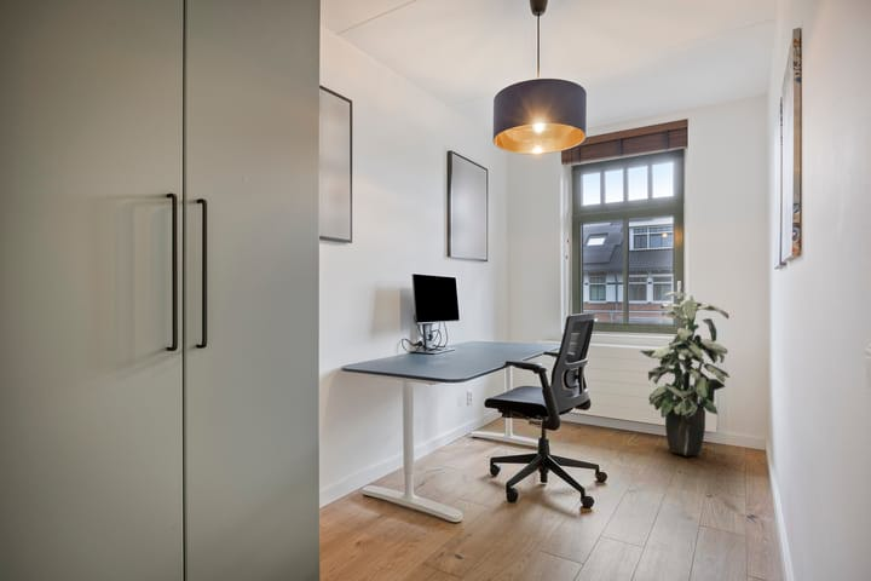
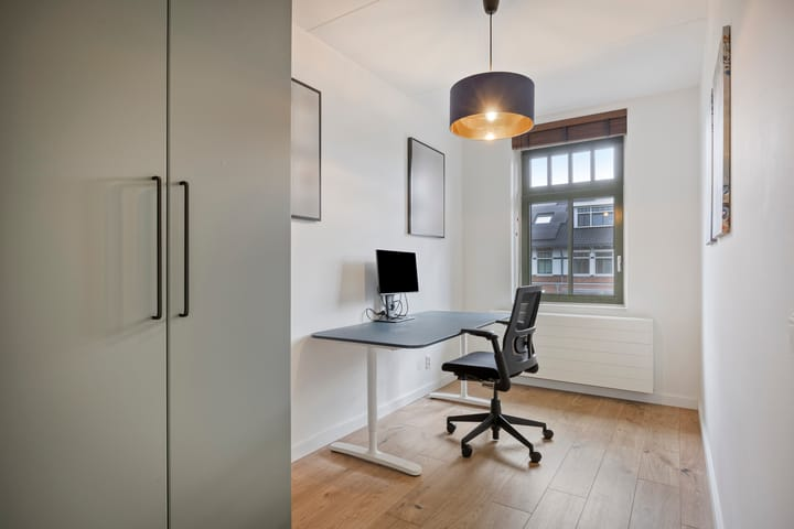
- indoor plant [639,290,731,456]
